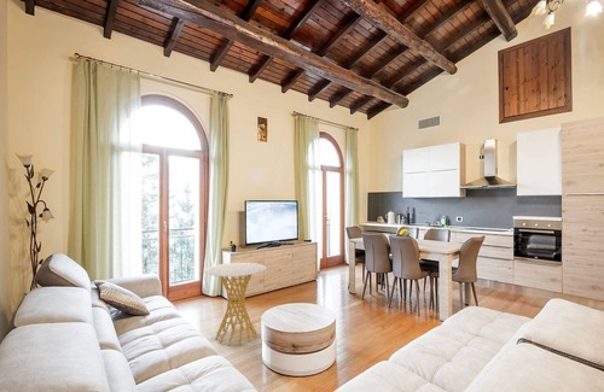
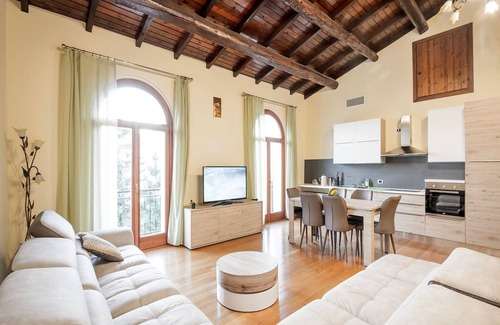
- side table [203,262,268,346]
